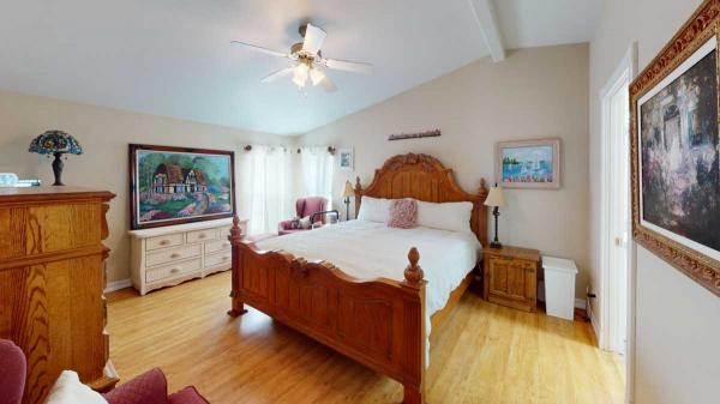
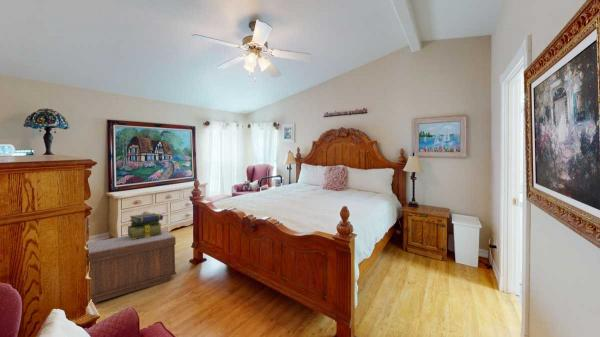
+ bench [87,229,177,304]
+ stack of books [127,212,164,239]
